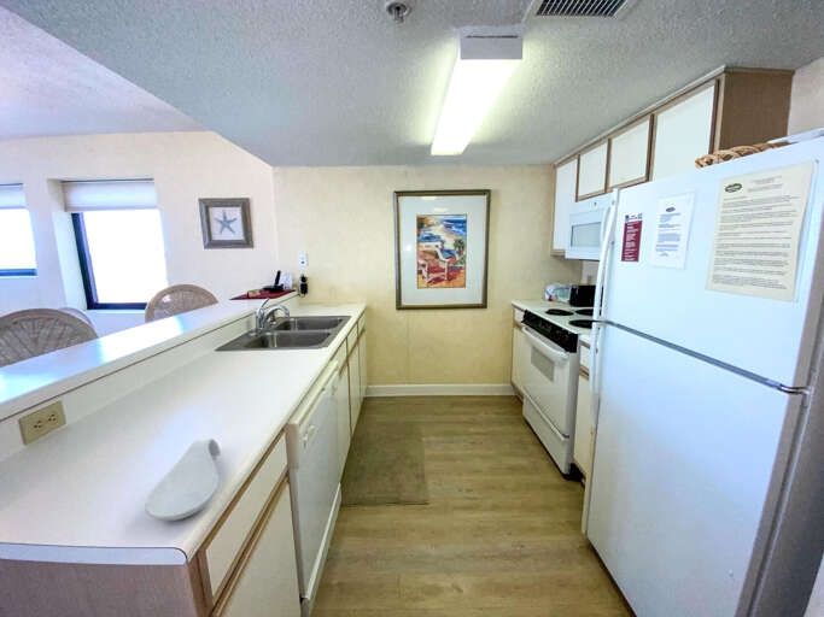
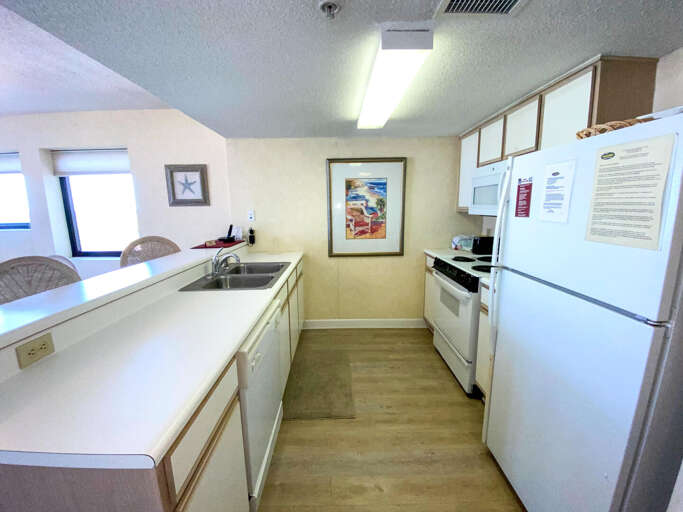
- spoon rest [144,437,222,522]
